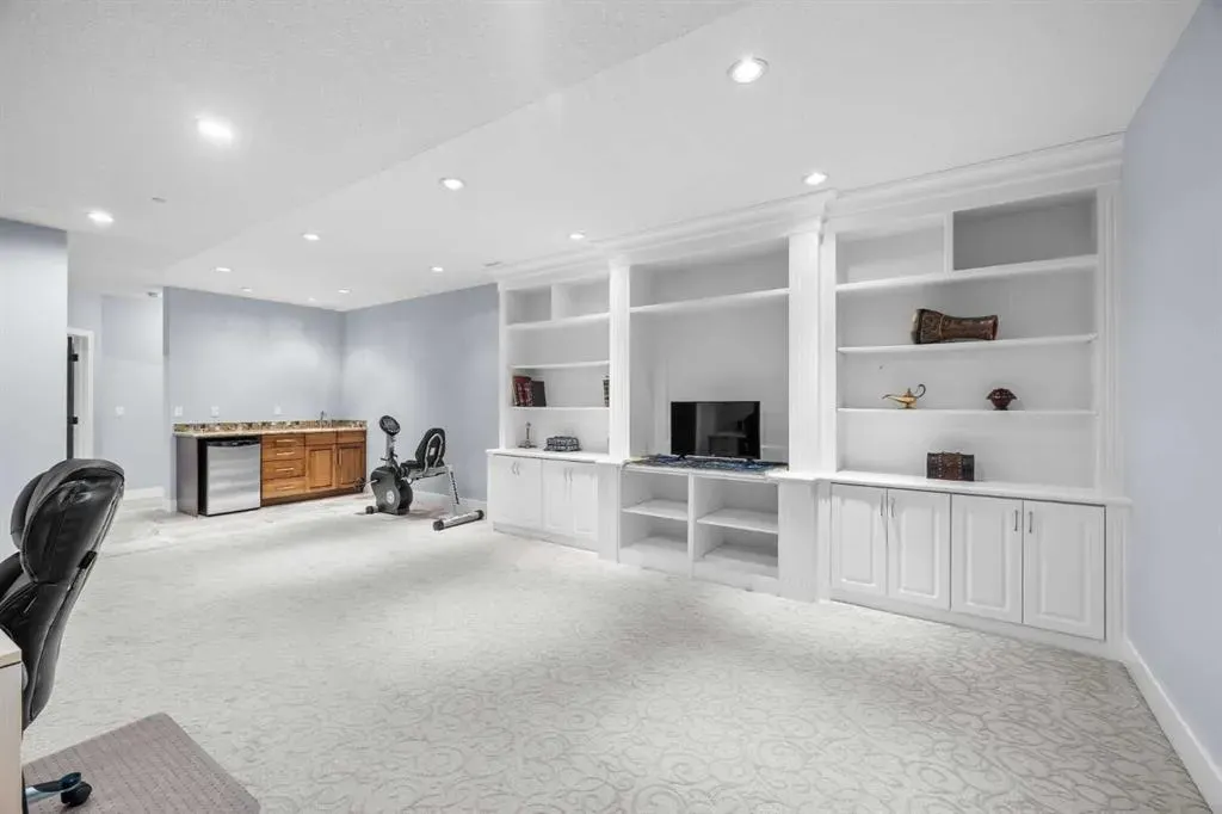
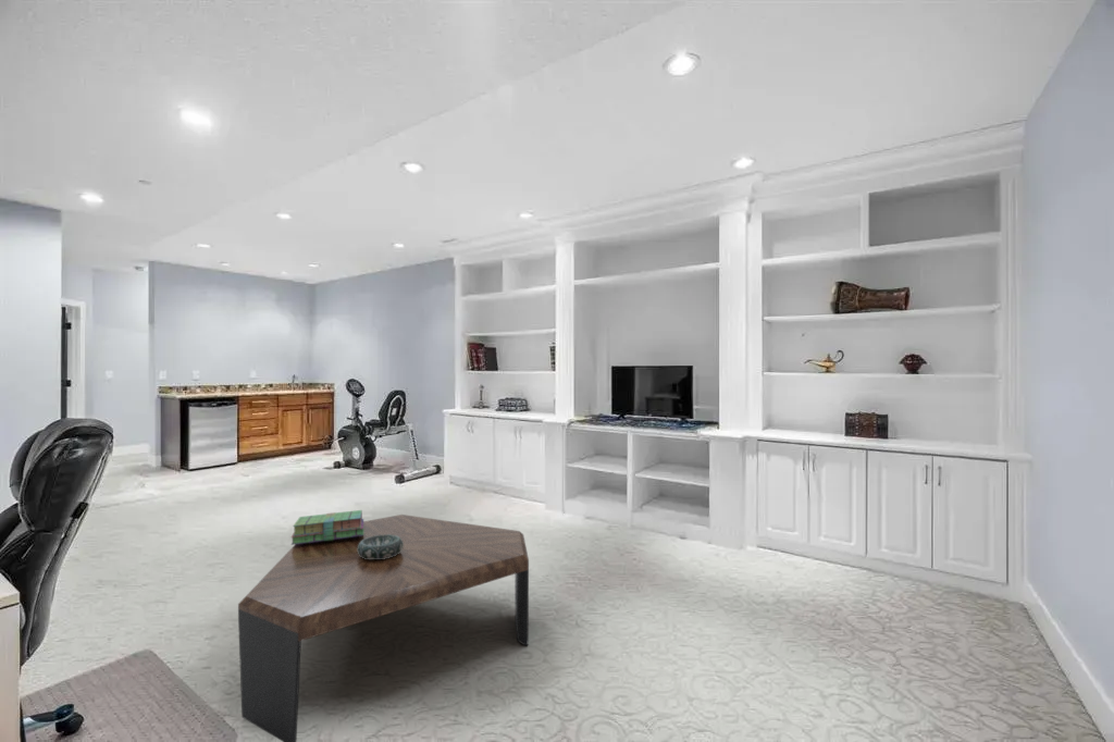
+ coffee table [237,514,530,742]
+ stack of books [290,509,364,546]
+ decorative bowl [357,534,404,559]
